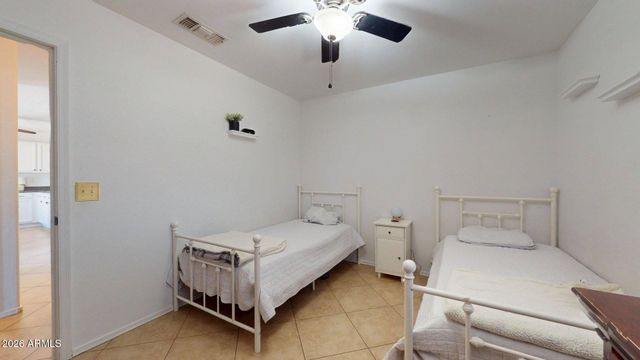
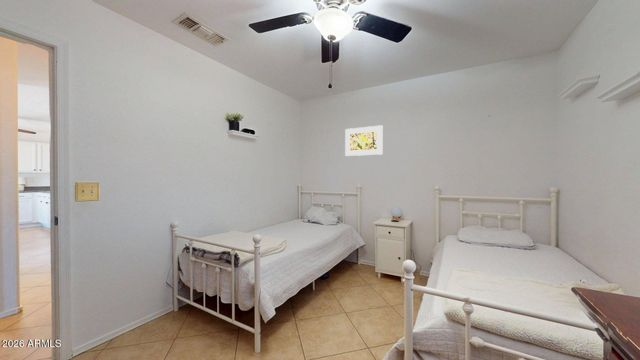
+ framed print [344,124,384,157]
